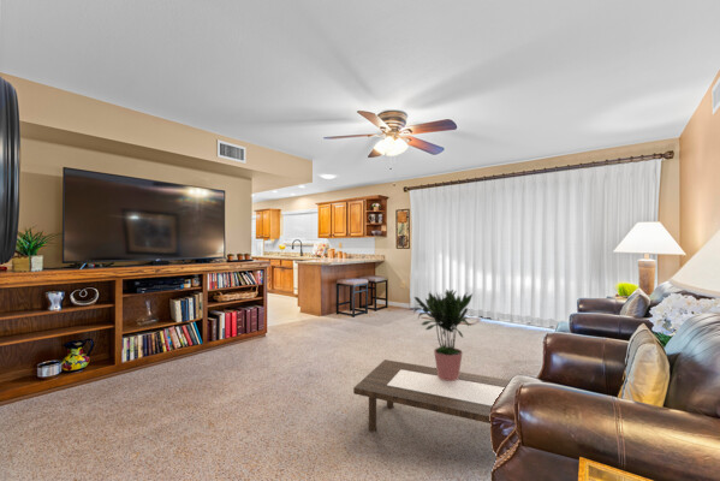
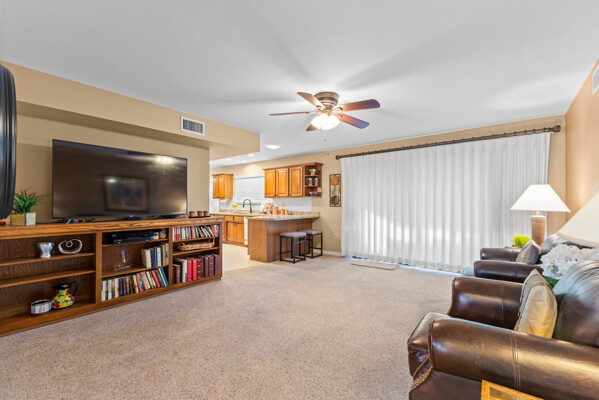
- potted plant [412,287,474,381]
- coffee table [352,358,511,433]
